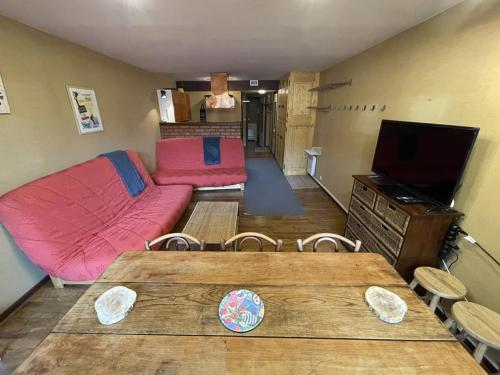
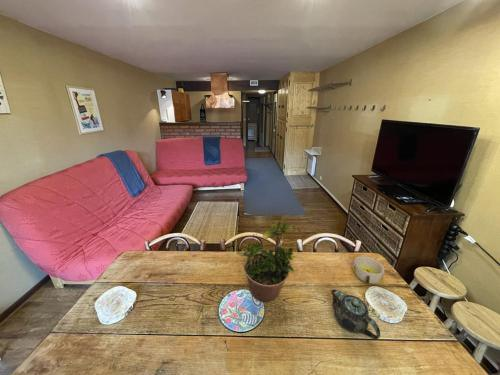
+ potted plant [236,220,296,303]
+ chinaware [330,288,381,340]
+ bowl [352,255,386,285]
